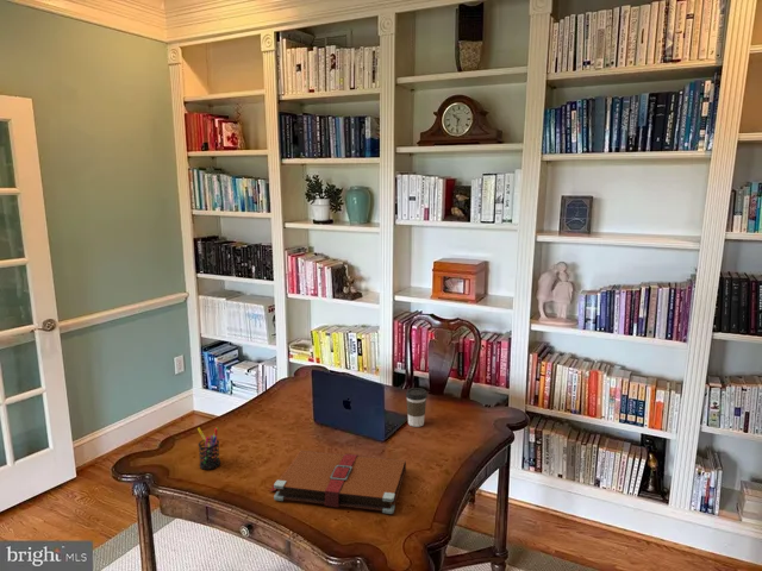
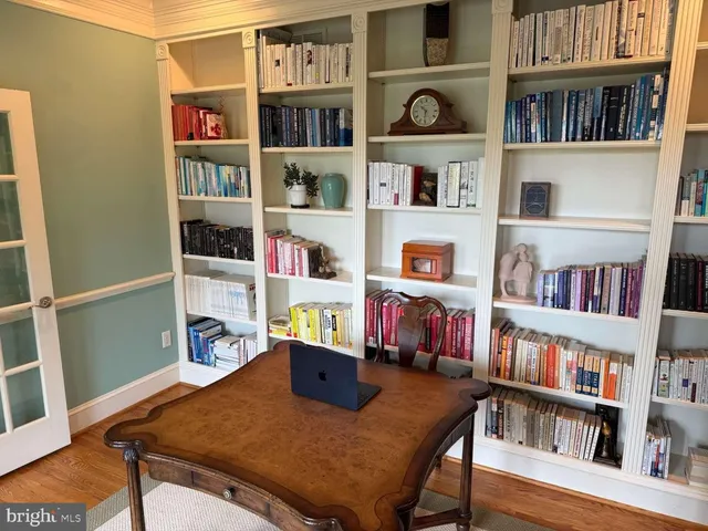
- book [268,450,407,515]
- pen holder [196,426,221,471]
- coffee cup [405,387,427,428]
